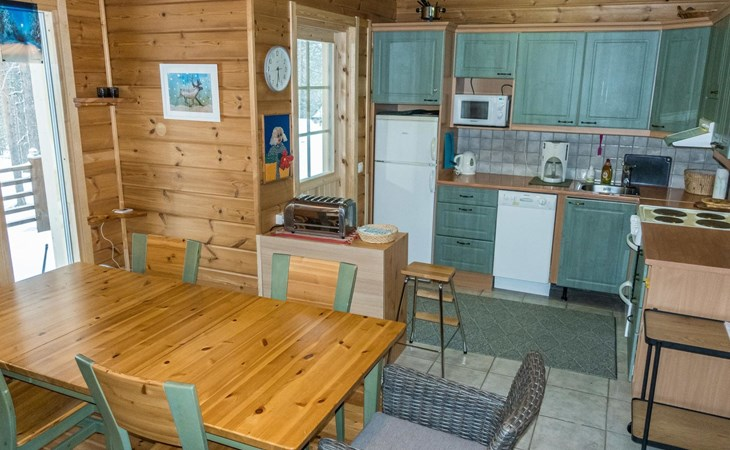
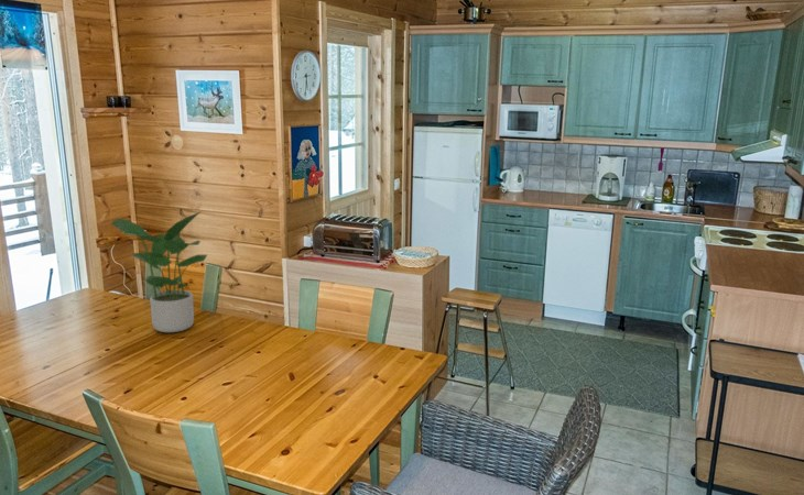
+ potted plant [110,210,208,333]
